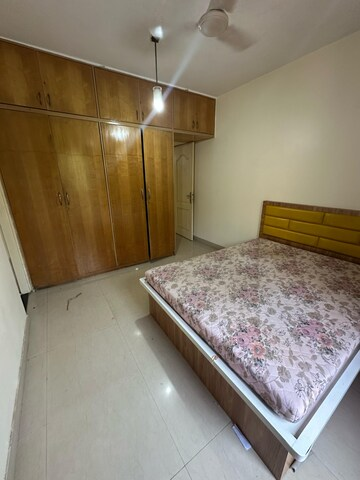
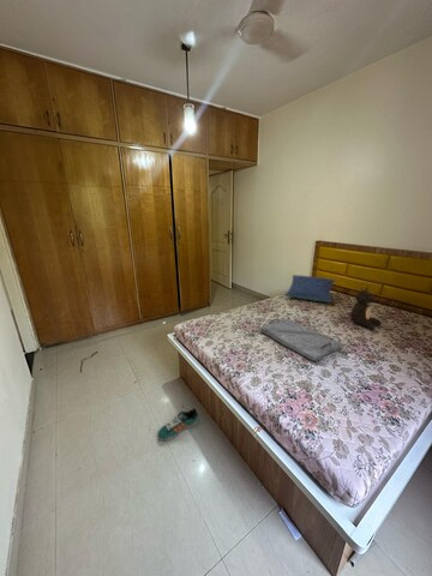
+ sneaker [156,407,199,442]
+ teddy bear [349,286,383,331]
+ pillow [283,274,336,304]
+ serving tray [259,317,344,362]
